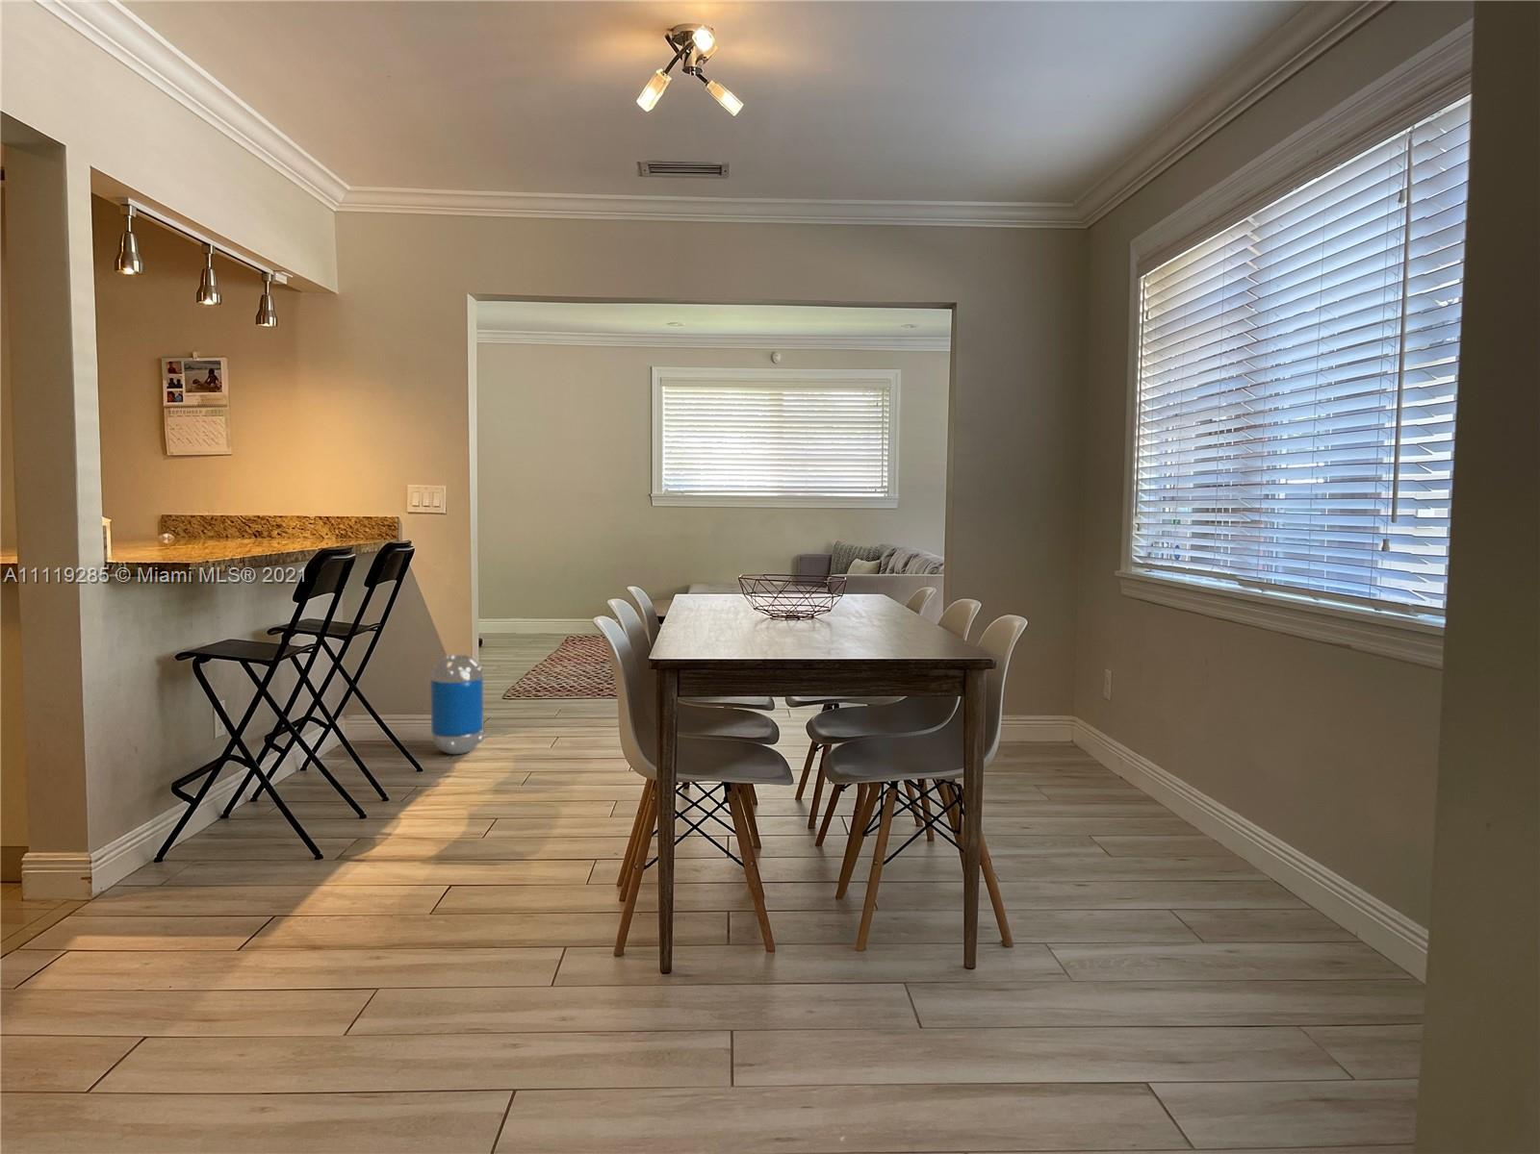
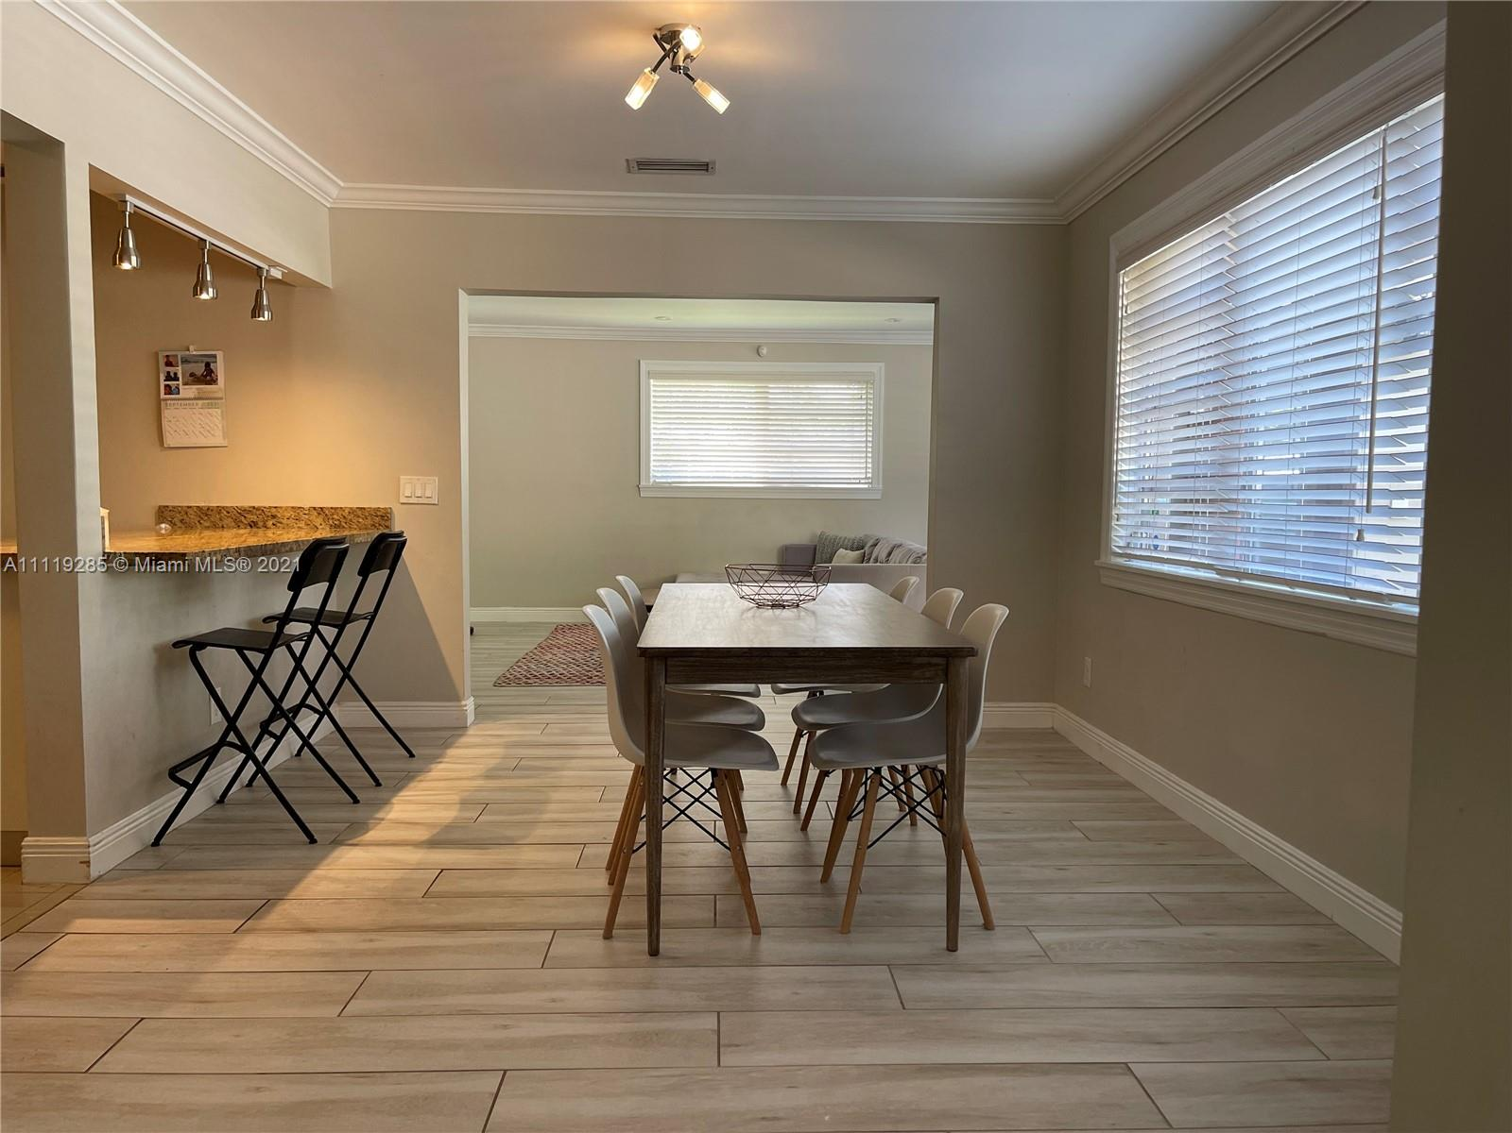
- trash can [429,653,484,756]
